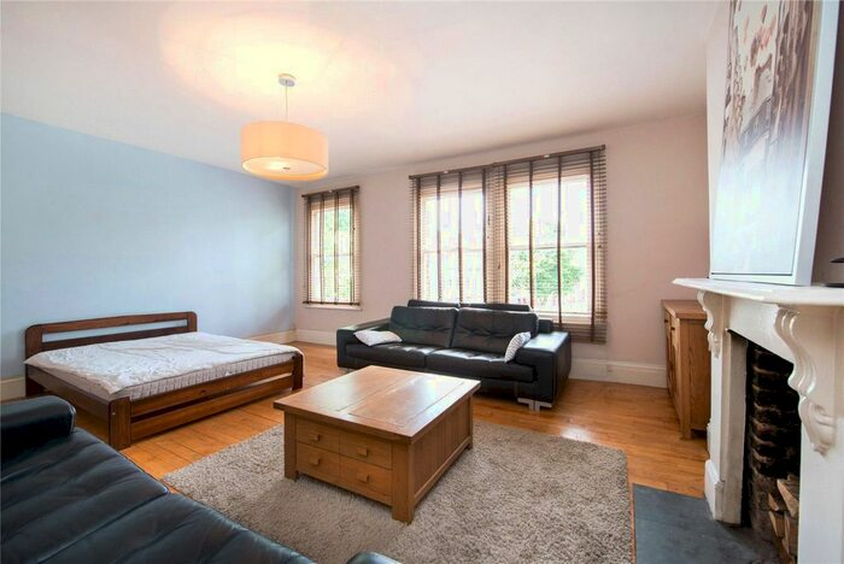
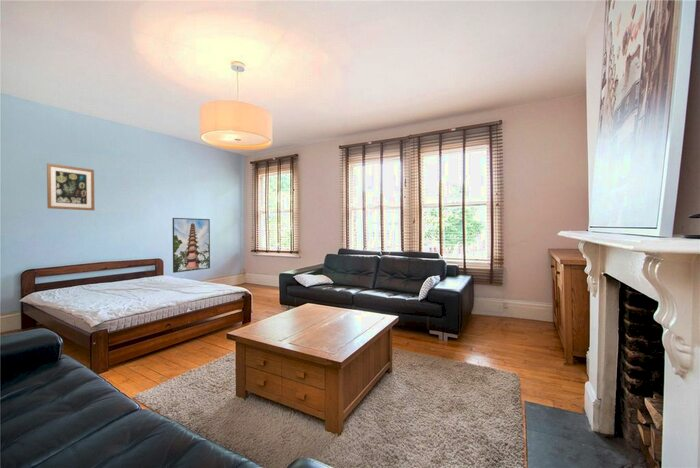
+ wall art [46,162,95,211]
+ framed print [172,217,211,274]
